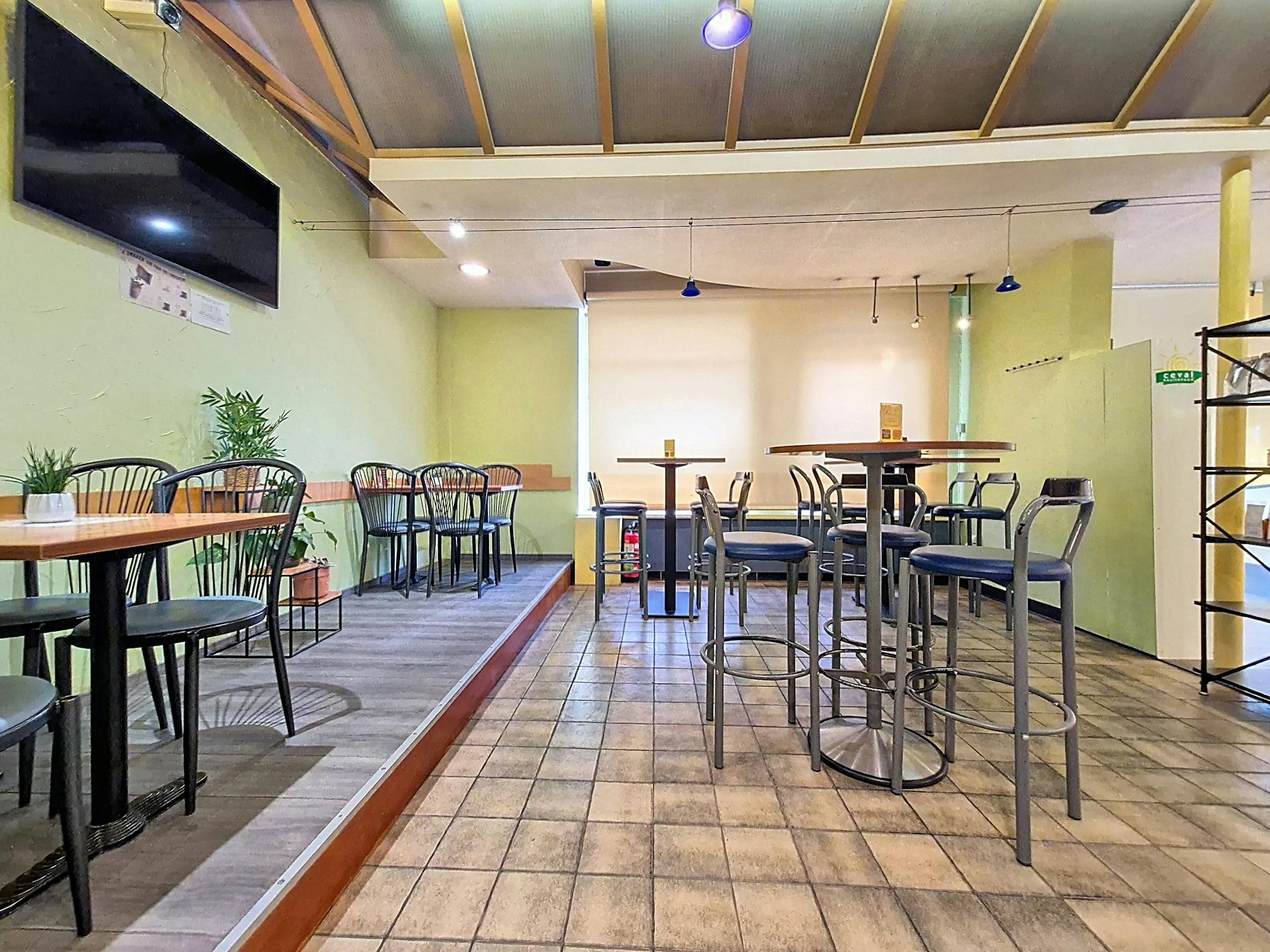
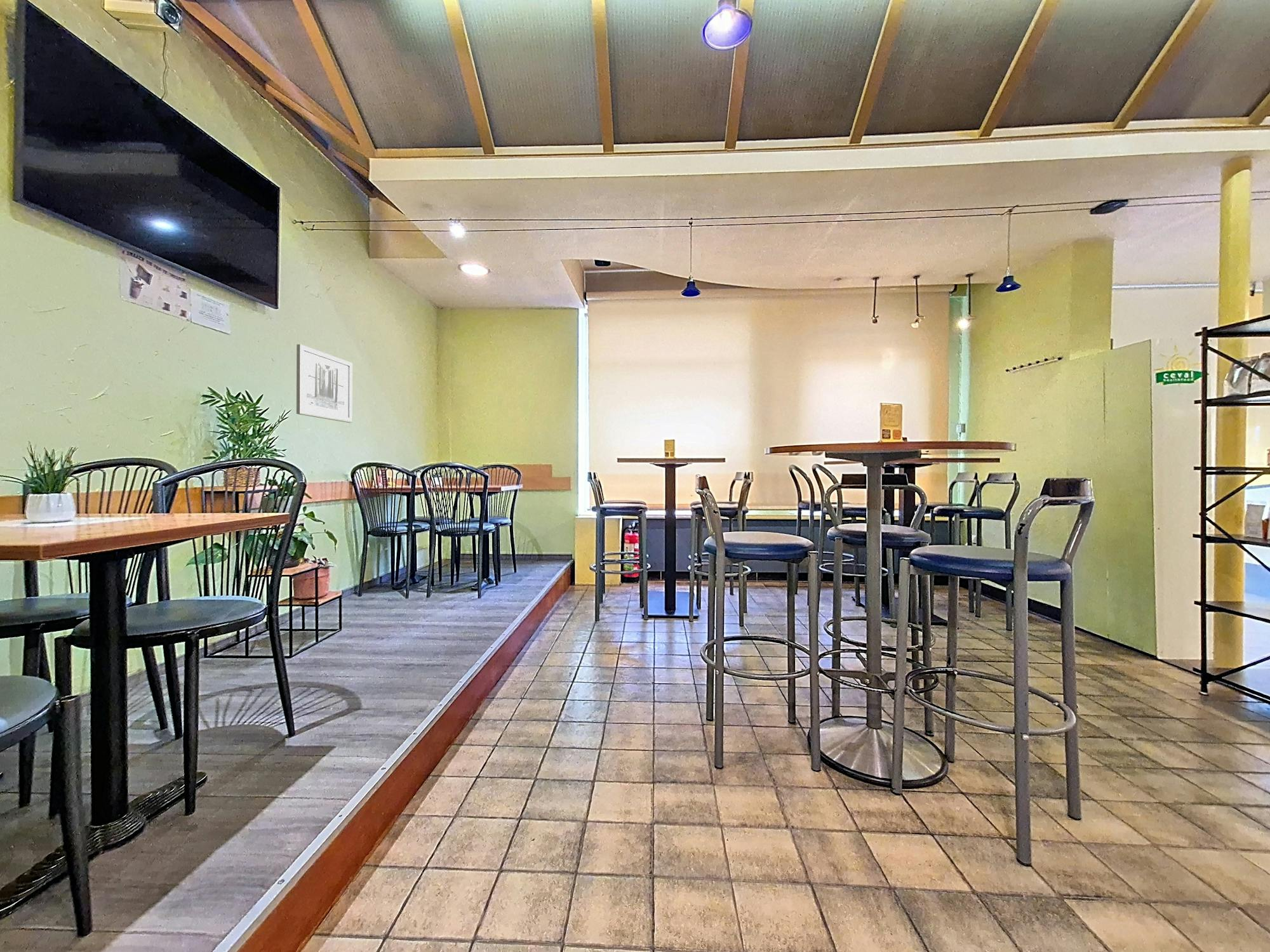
+ wall art [296,344,353,423]
